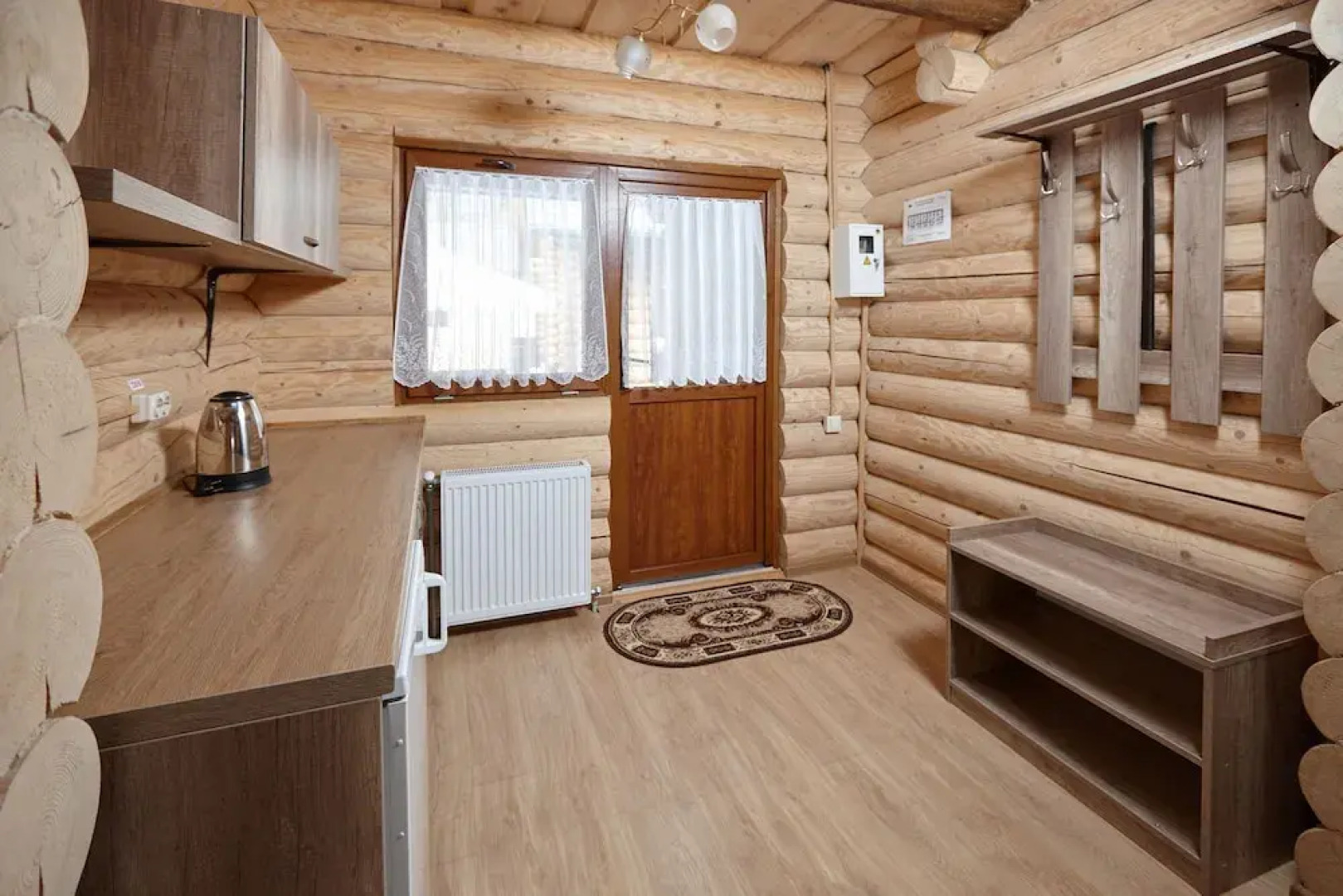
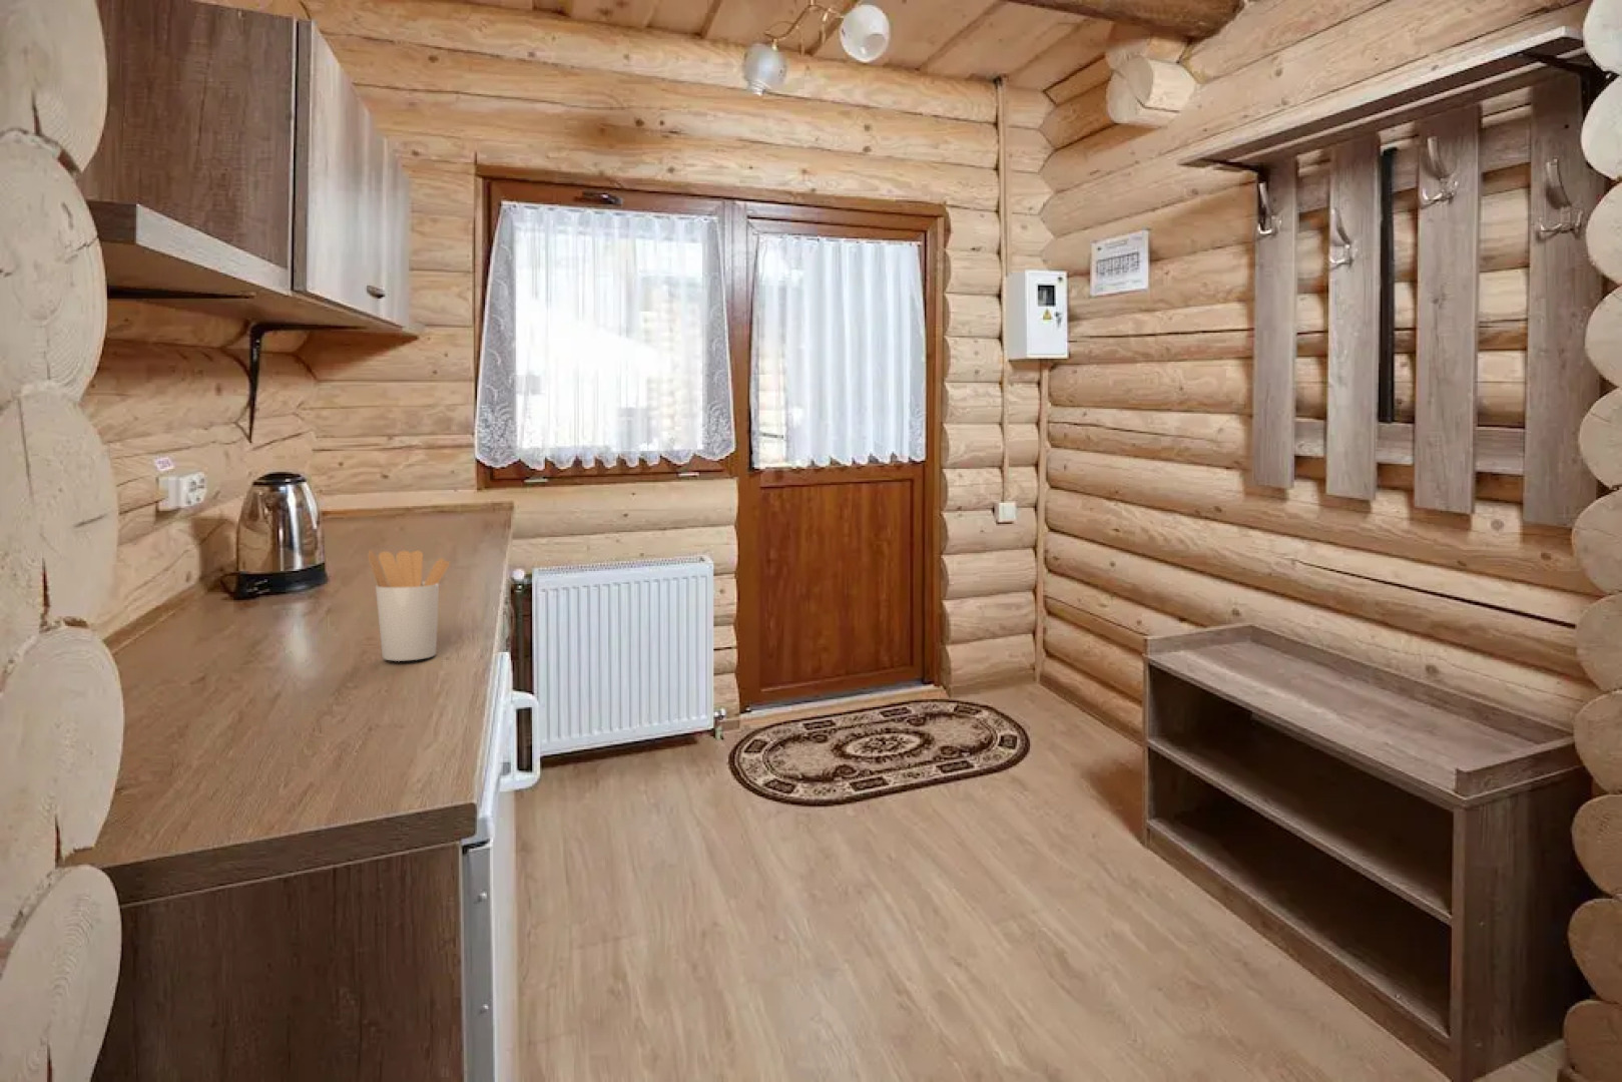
+ utensil holder [367,549,450,662]
